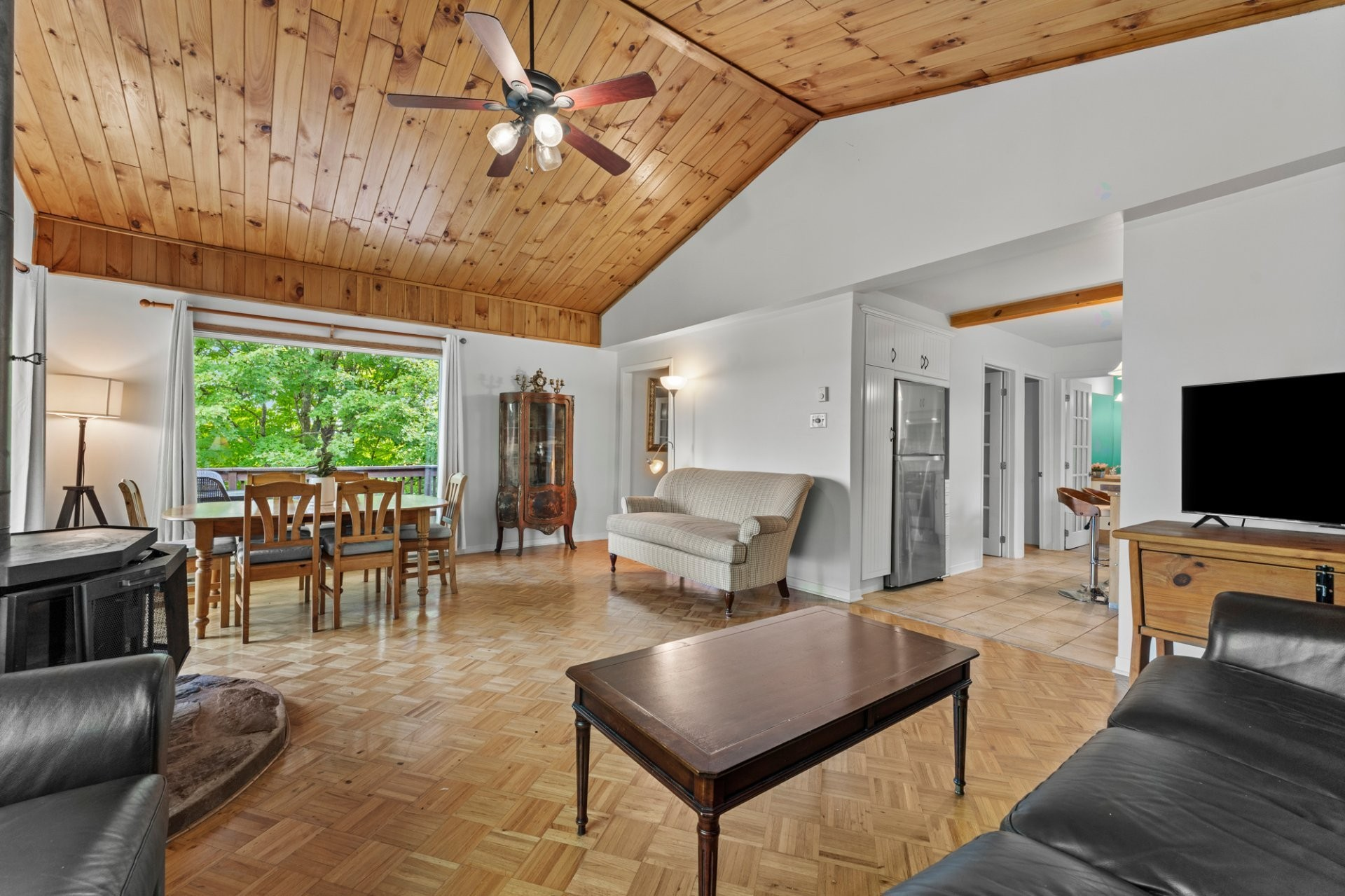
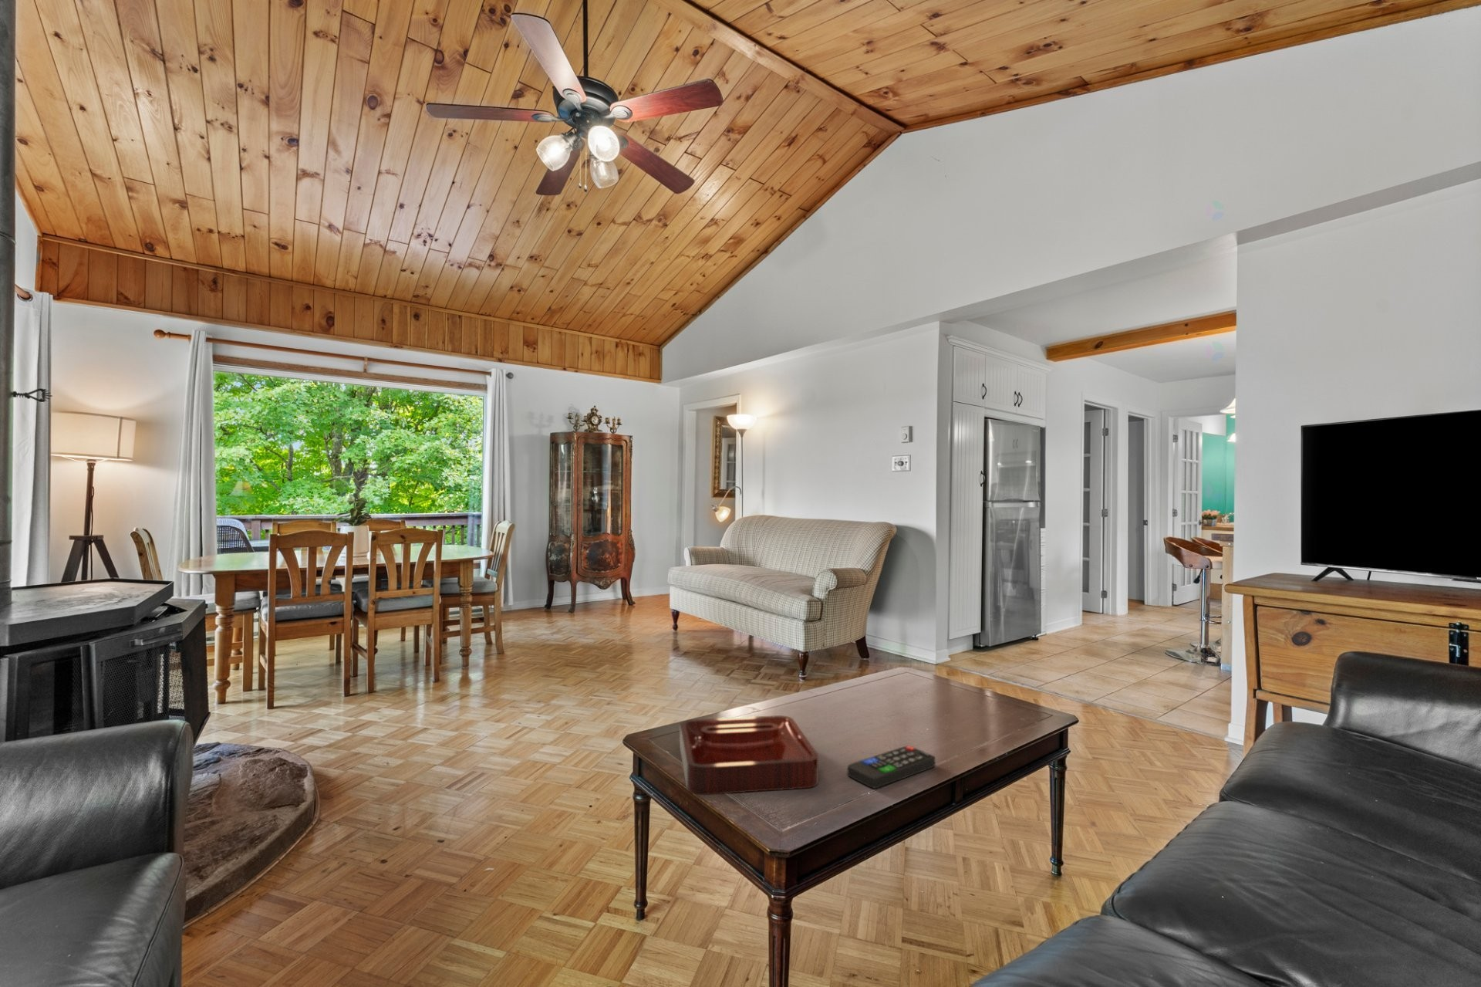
+ remote control [847,746,936,790]
+ decorative tray [678,715,819,795]
